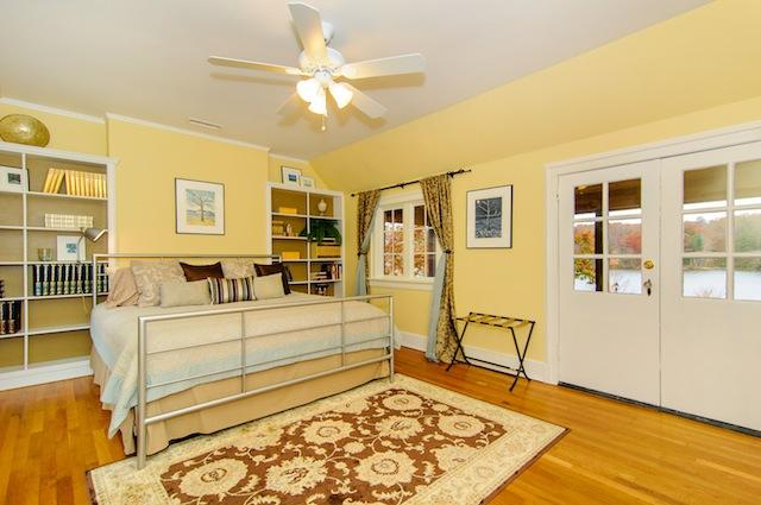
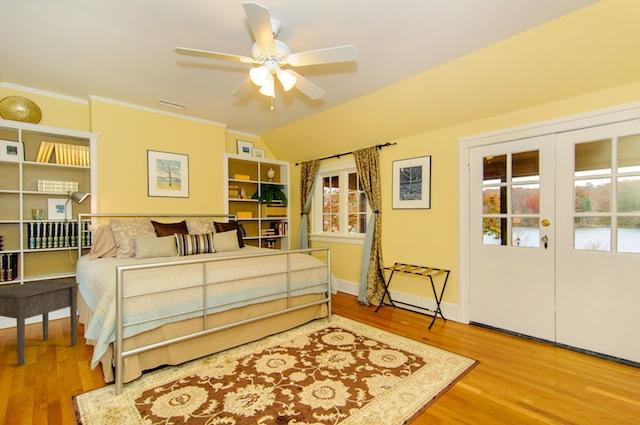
+ nightstand [0,279,80,367]
